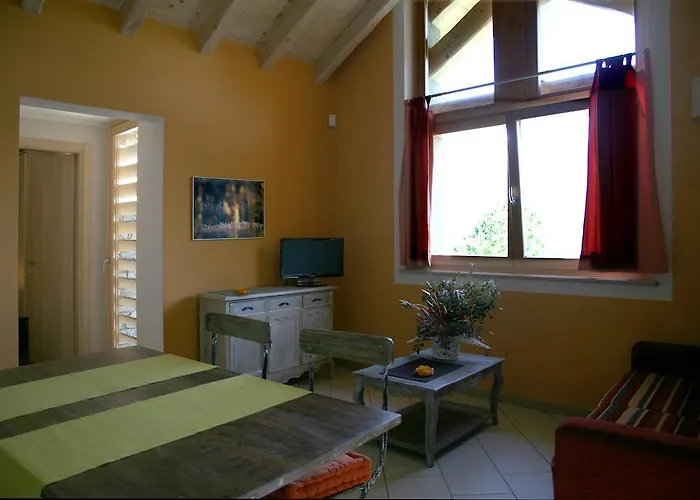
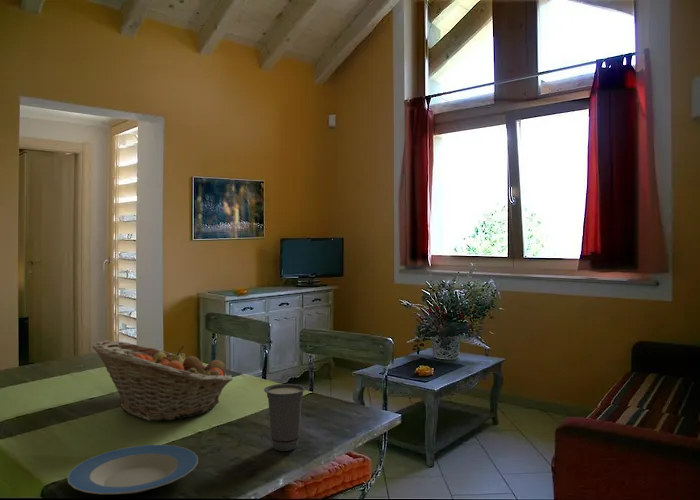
+ fruit basket [91,339,233,422]
+ cup [263,383,307,452]
+ plate [66,444,199,495]
